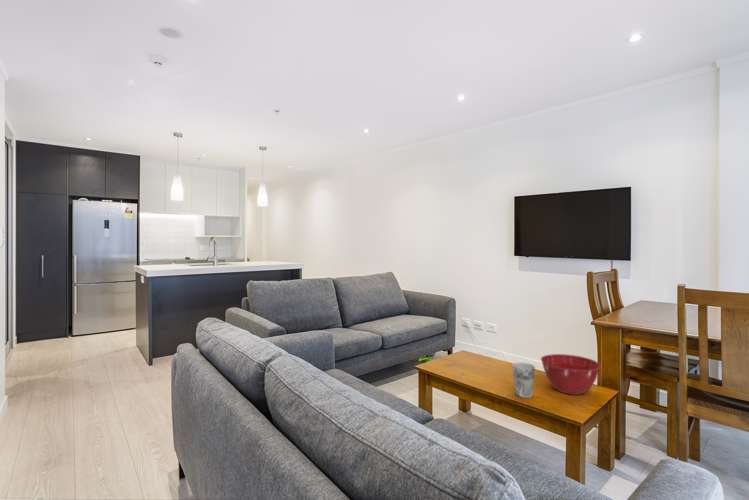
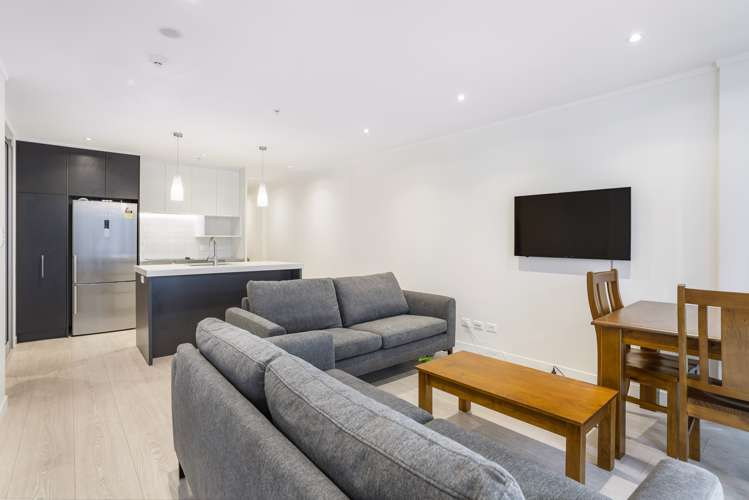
- cup [511,362,536,399]
- mixing bowl [540,353,602,396]
